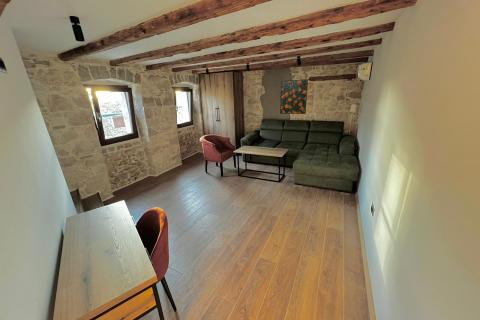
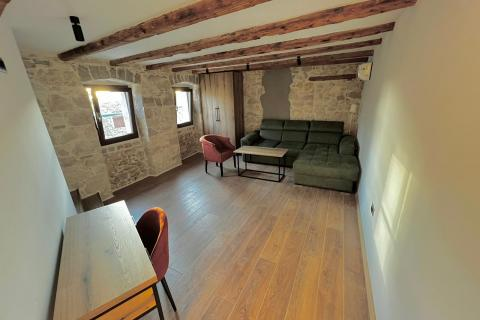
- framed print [279,78,309,115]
